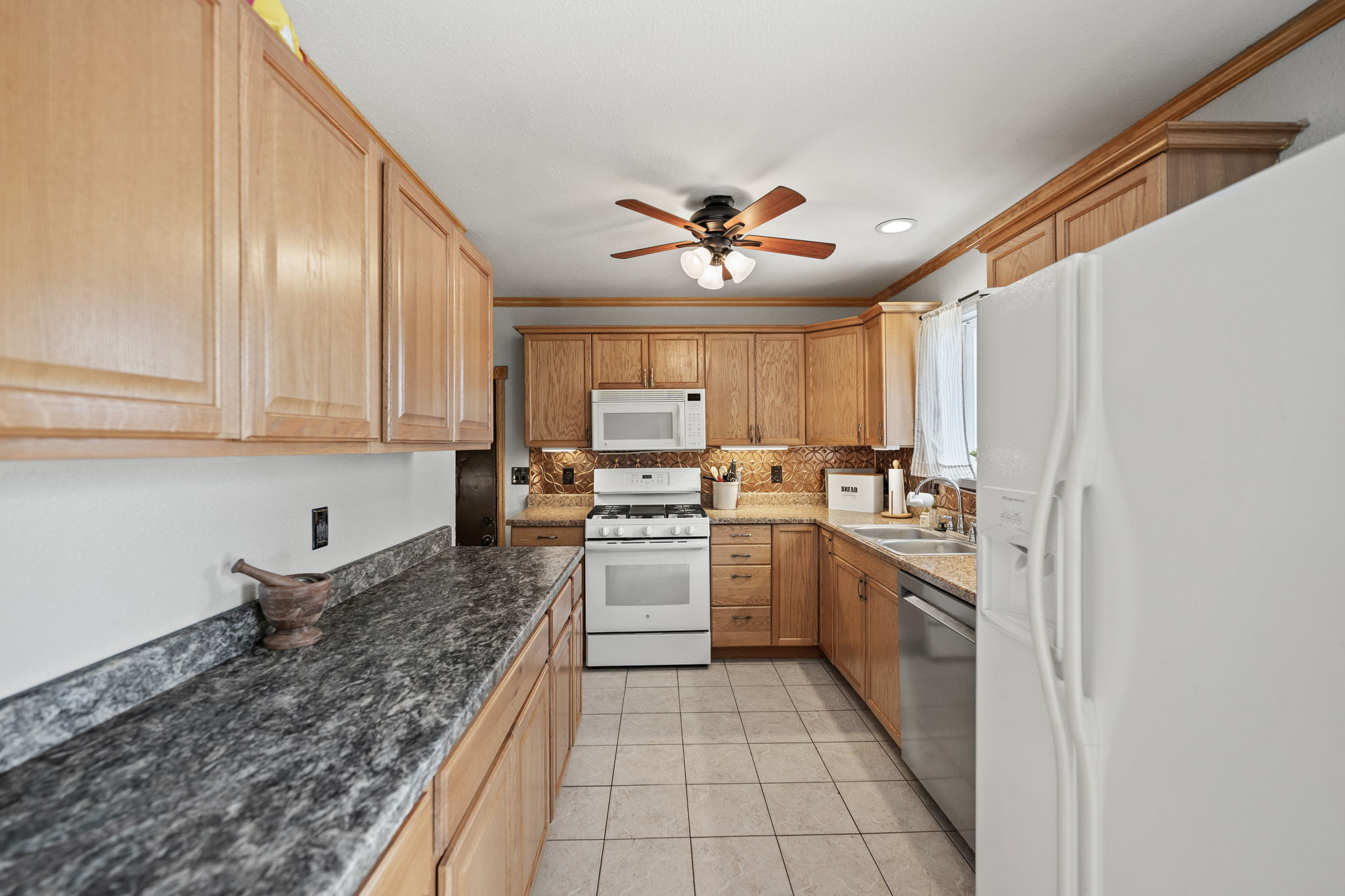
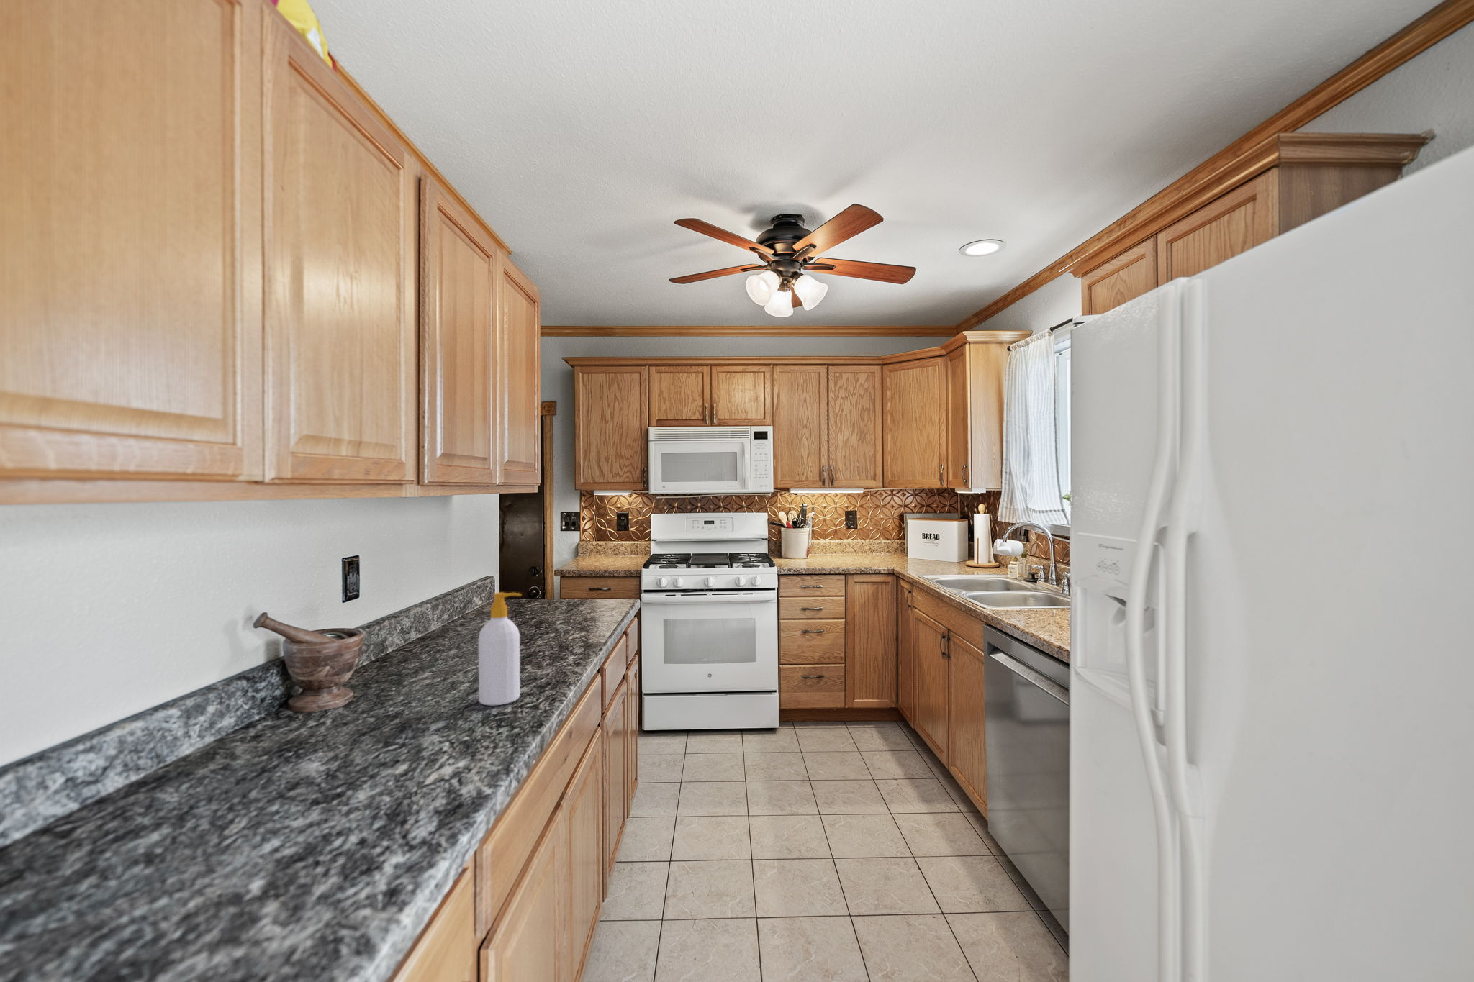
+ soap bottle [478,592,523,707]
